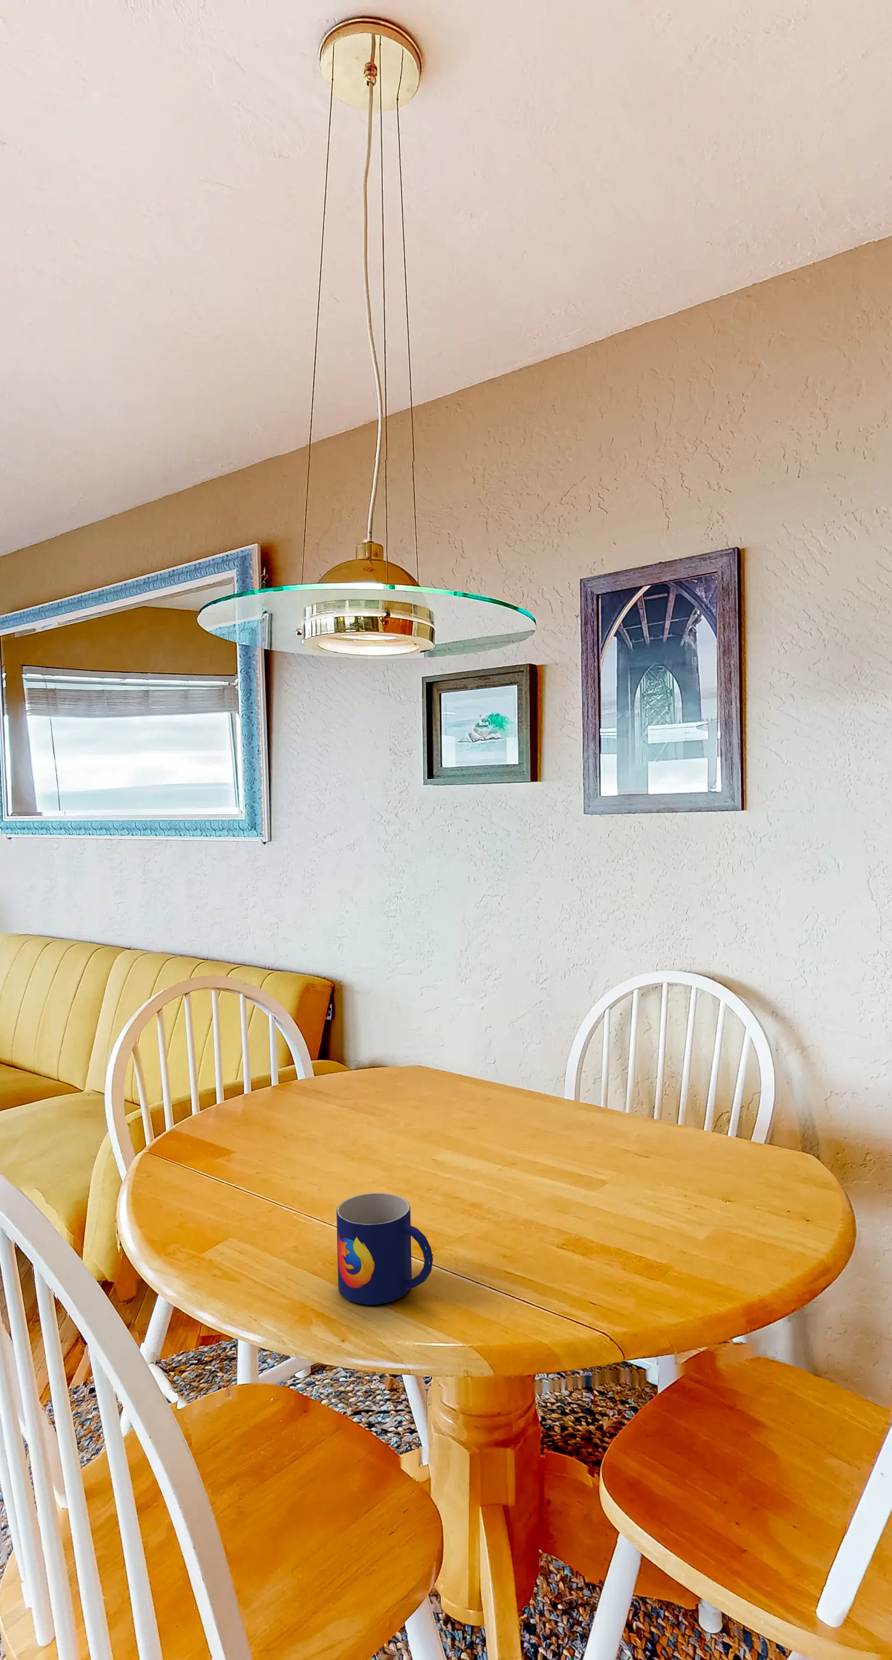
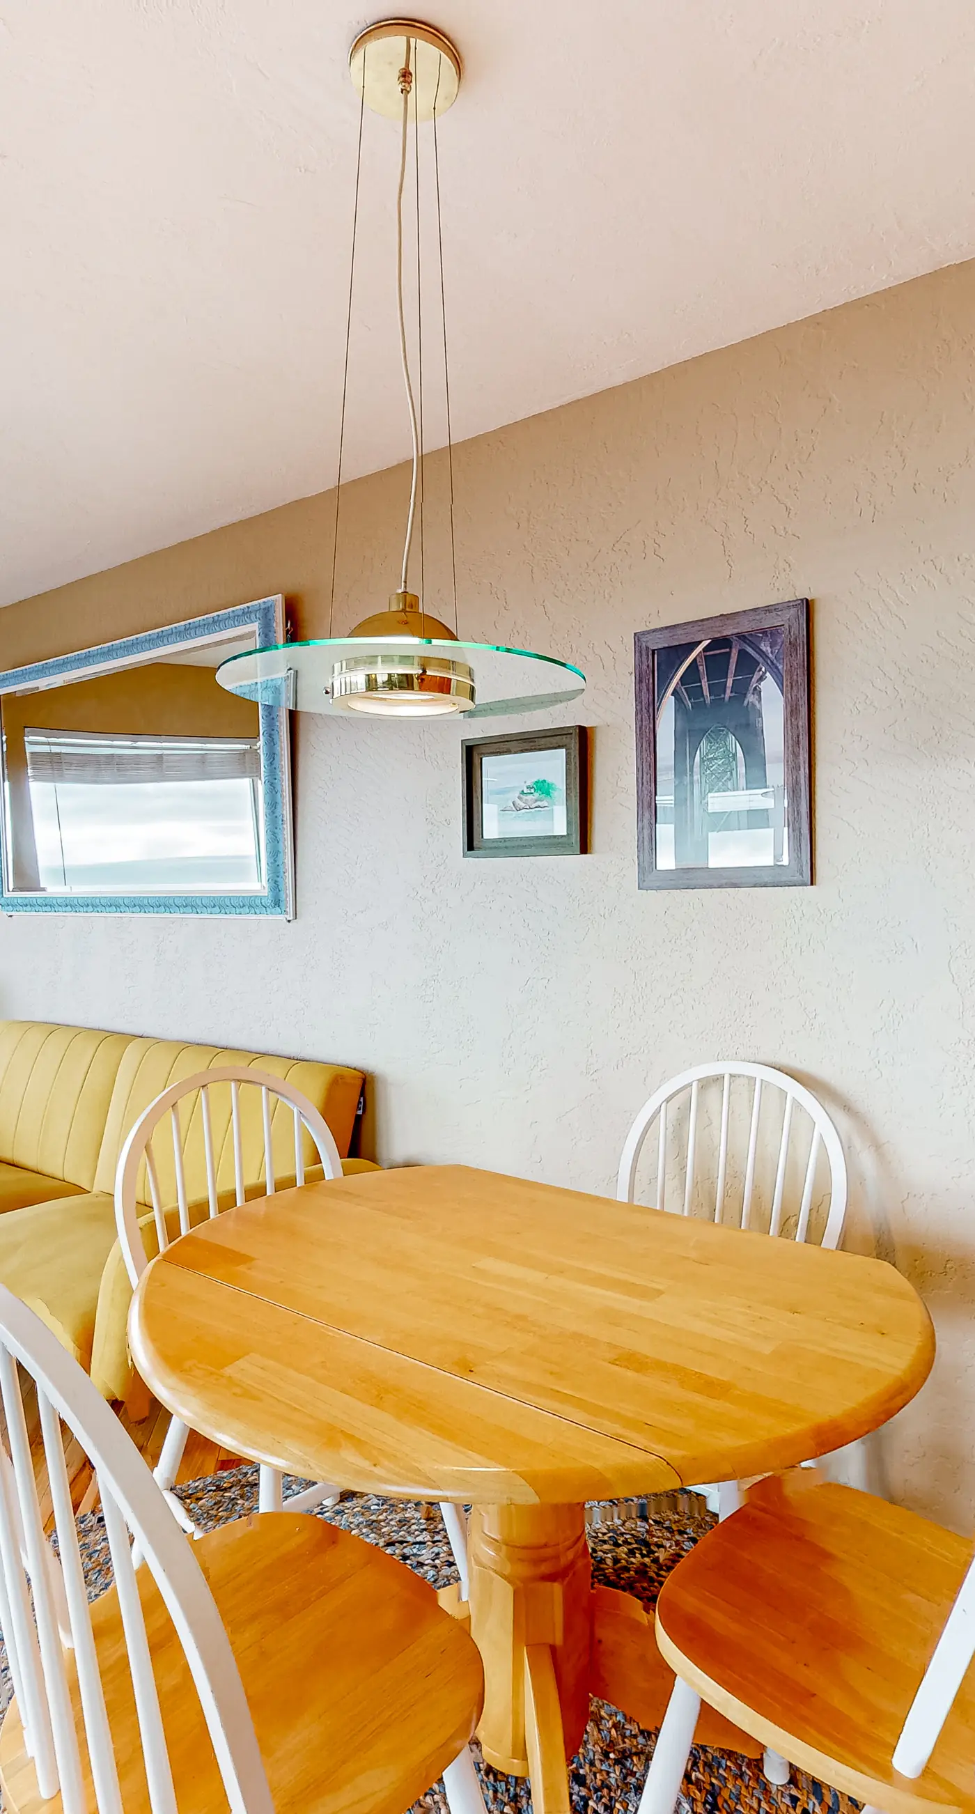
- mug [336,1192,434,1305]
